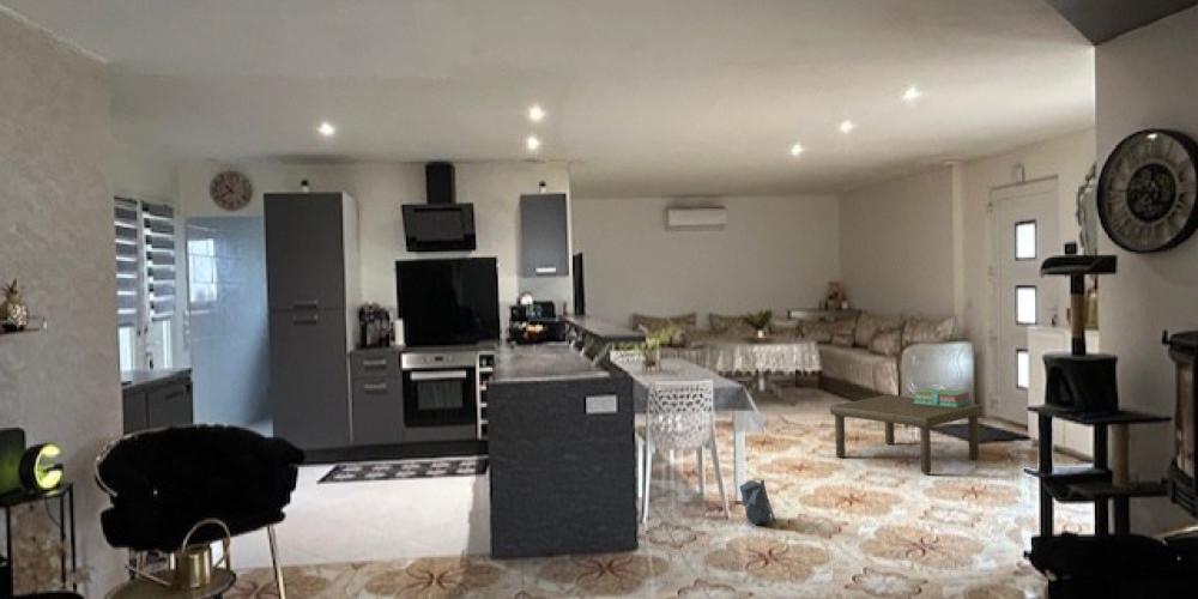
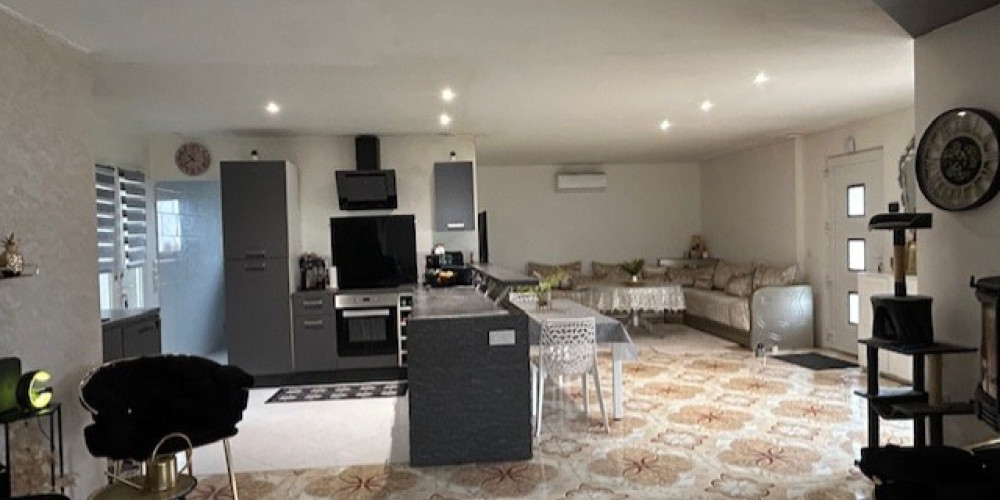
- stack of books [913,387,972,407]
- coffee table [829,394,984,476]
- bag [738,478,778,528]
